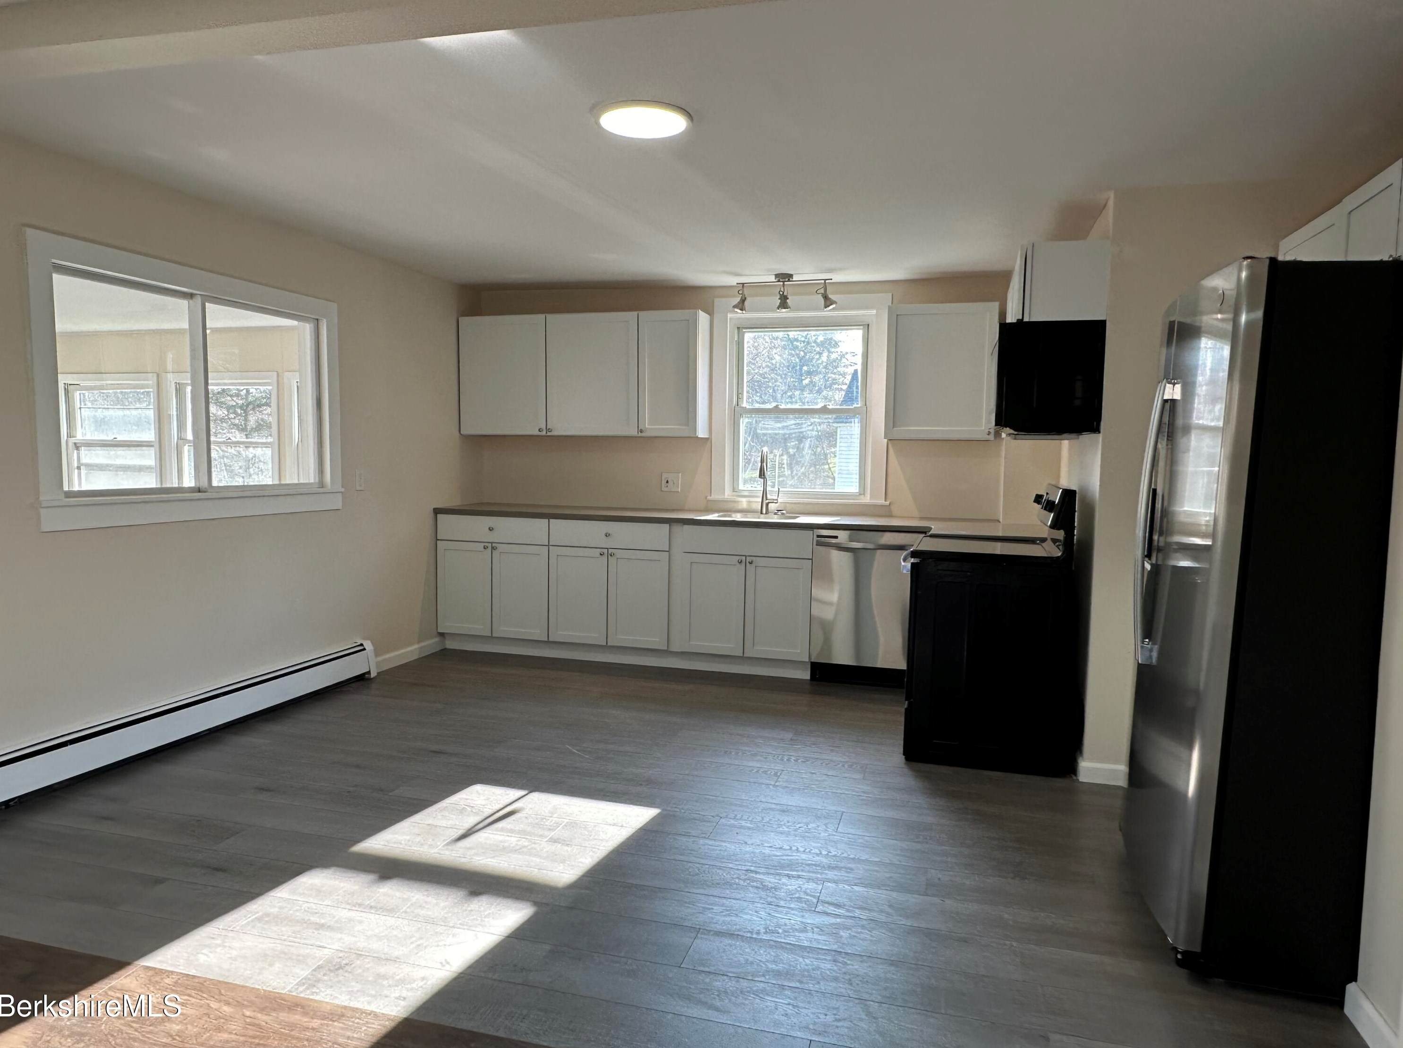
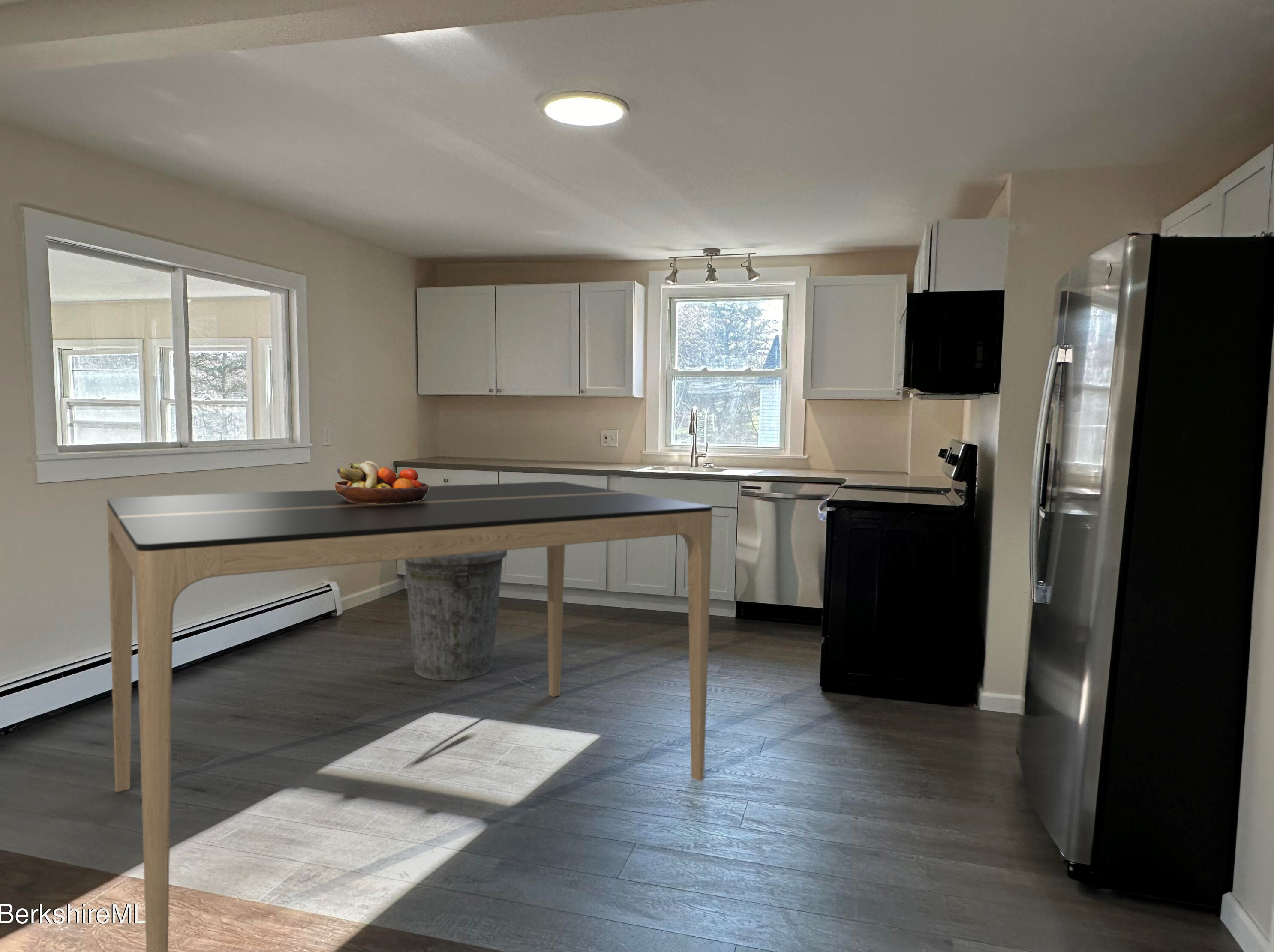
+ trash can [404,550,508,681]
+ dining table [107,481,713,952]
+ fruit bowl [335,461,429,504]
